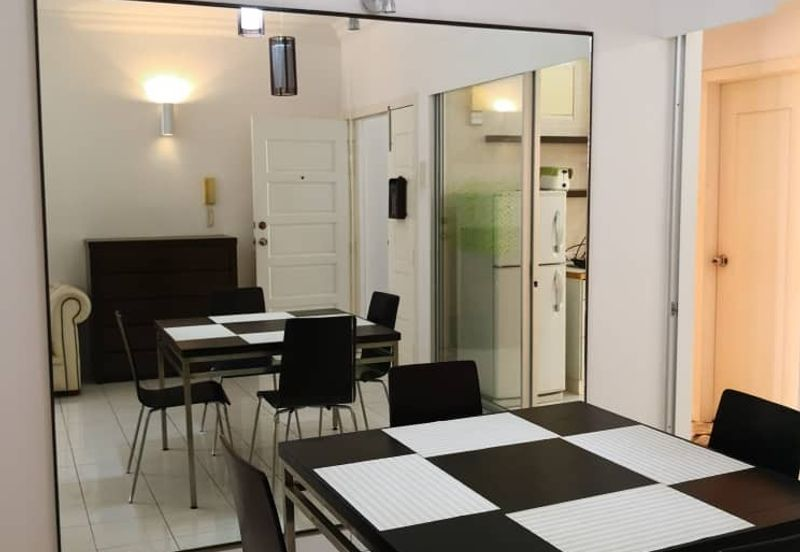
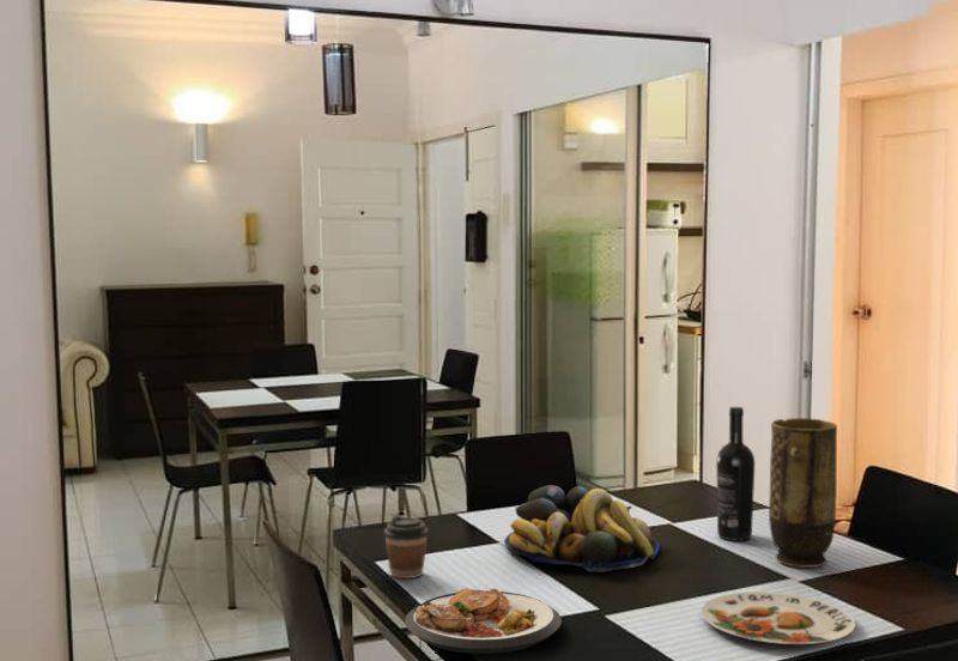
+ fruit bowl [503,484,661,574]
+ coffee cup [383,514,430,580]
+ plate [699,590,856,645]
+ plate [404,587,563,655]
+ vase [768,417,838,569]
+ wine bottle [715,406,756,541]
